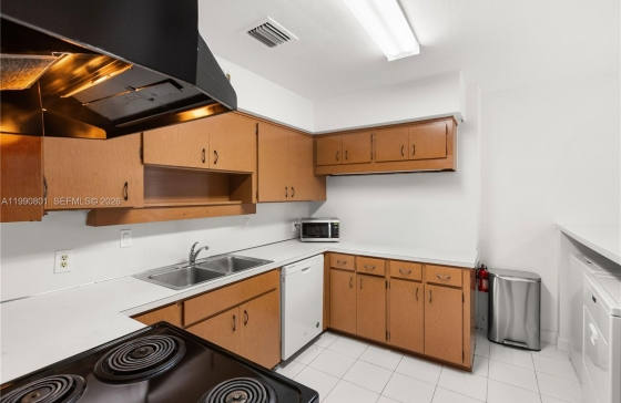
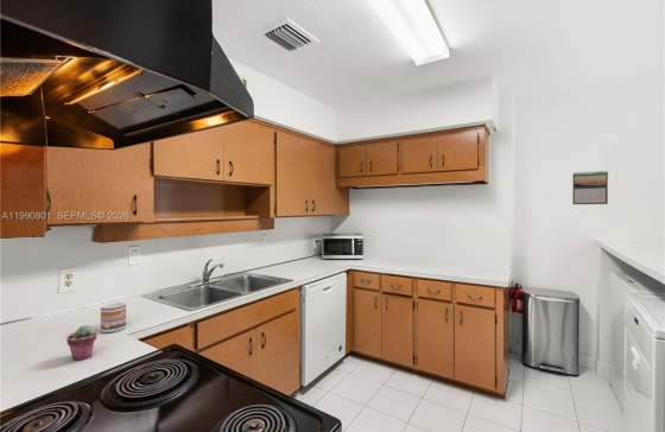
+ calendar [571,170,609,205]
+ potted succulent [65,324,99,361]
+ mug [100,301,127,333]
